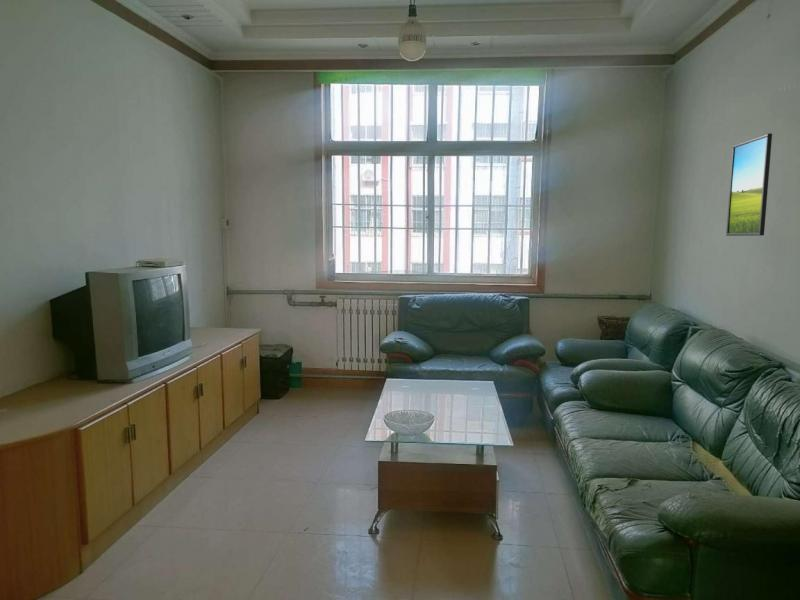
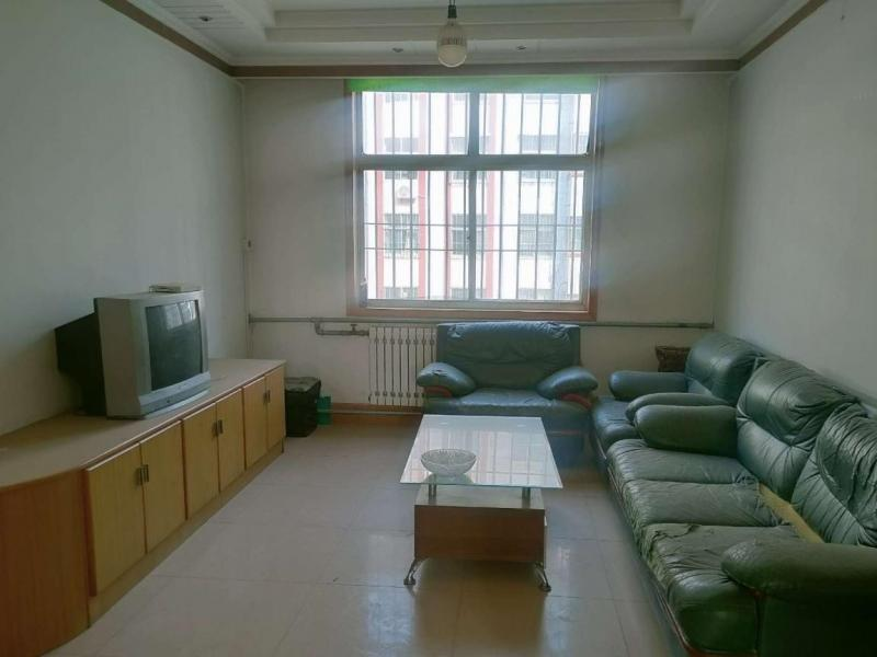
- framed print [725,132,773,237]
